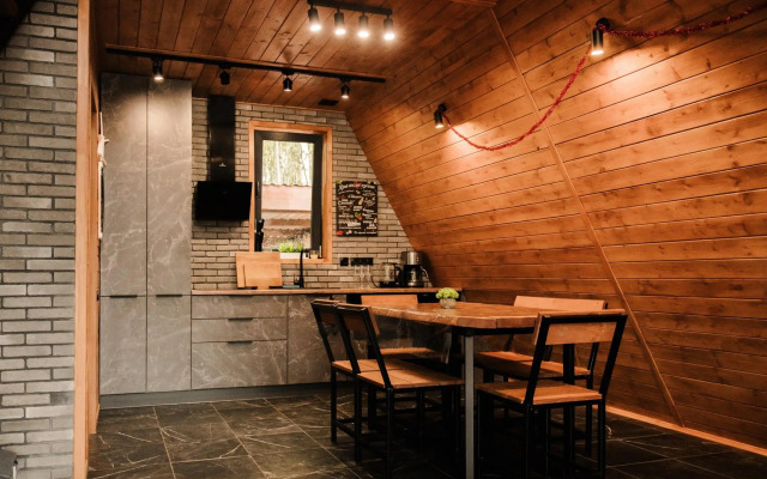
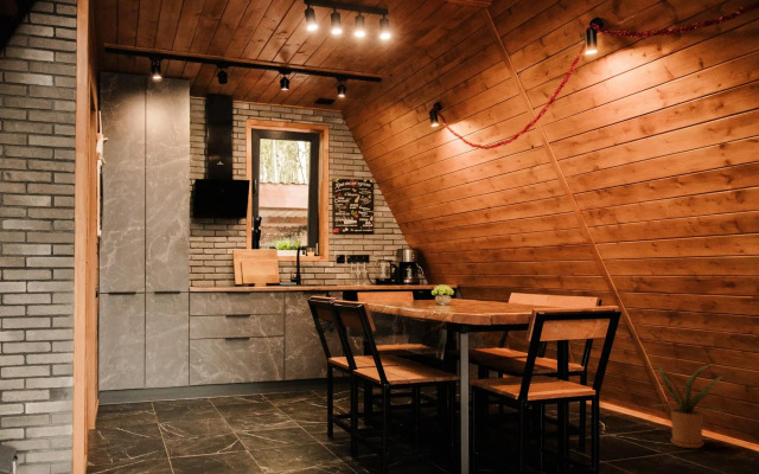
+ house plant [651,363,725,449]
